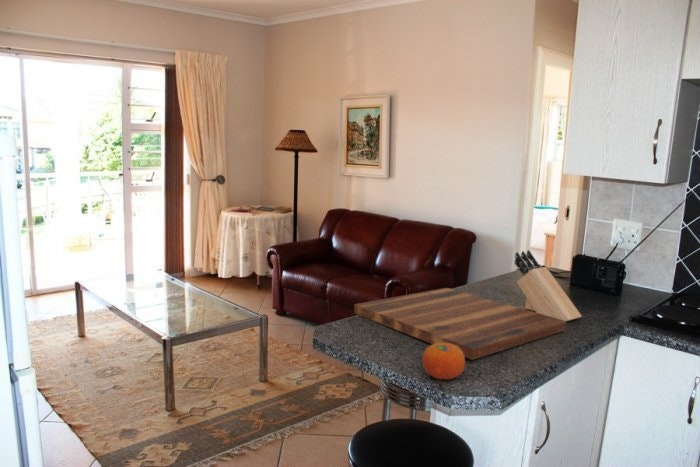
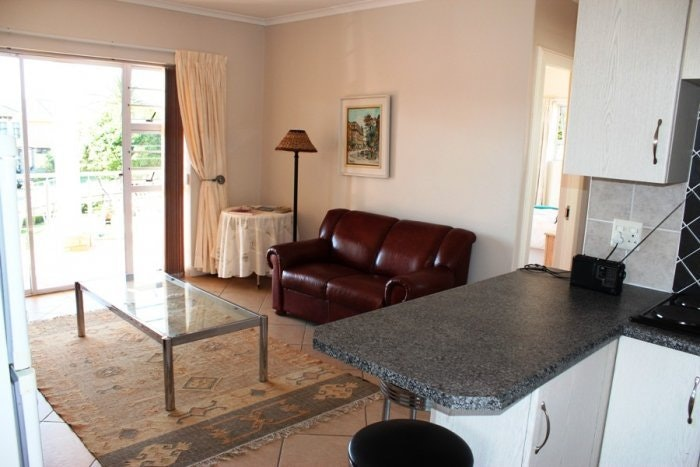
- fruit [421,343,466,380]
- knife block [514,249,583,322]
- cutting board [353,287,567,361]
